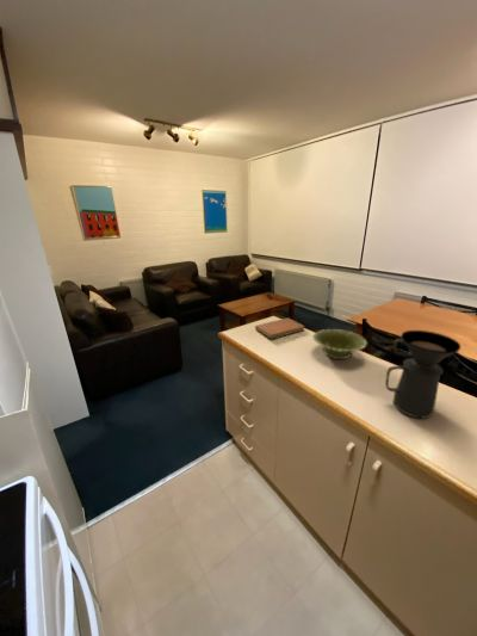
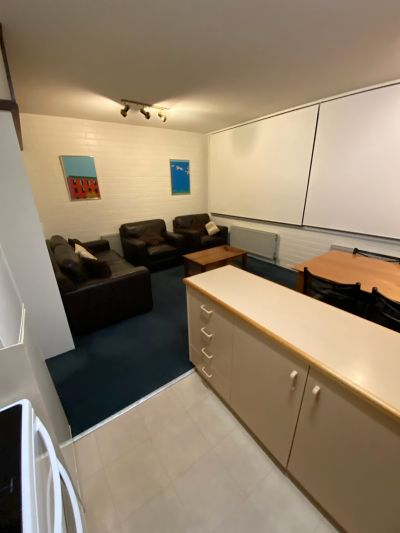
- notebook [254,317,305,340]
- dish [311,328,368,360]
- coffee maker [384,329,461,419]
